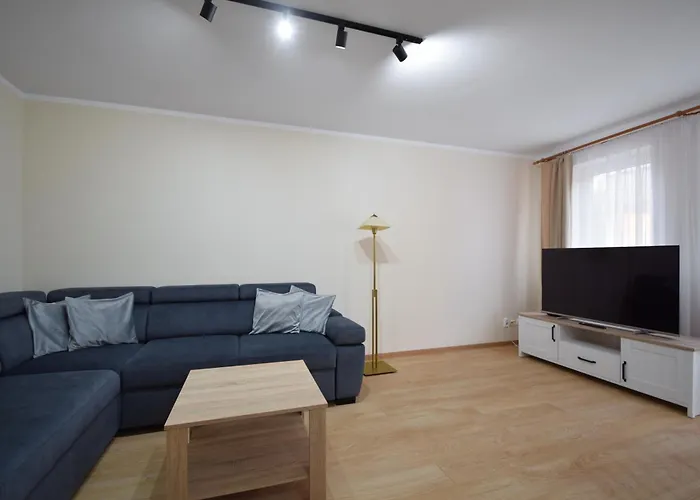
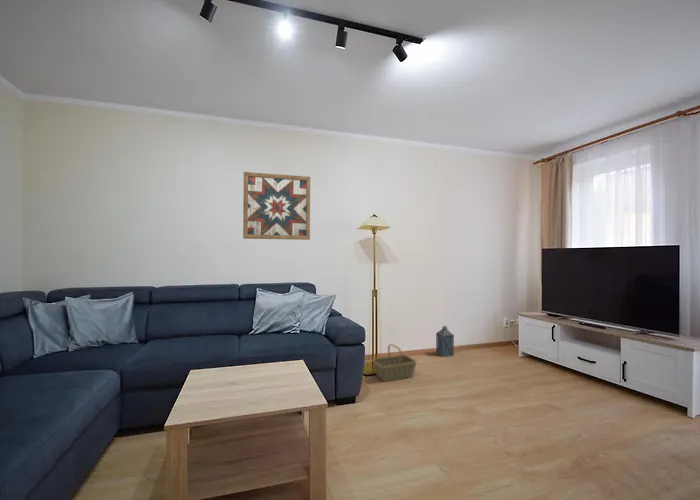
+ basket [371,343,418,383]
+ wall art [242,171,311,241]
+ lantern [435,324,455,358]
